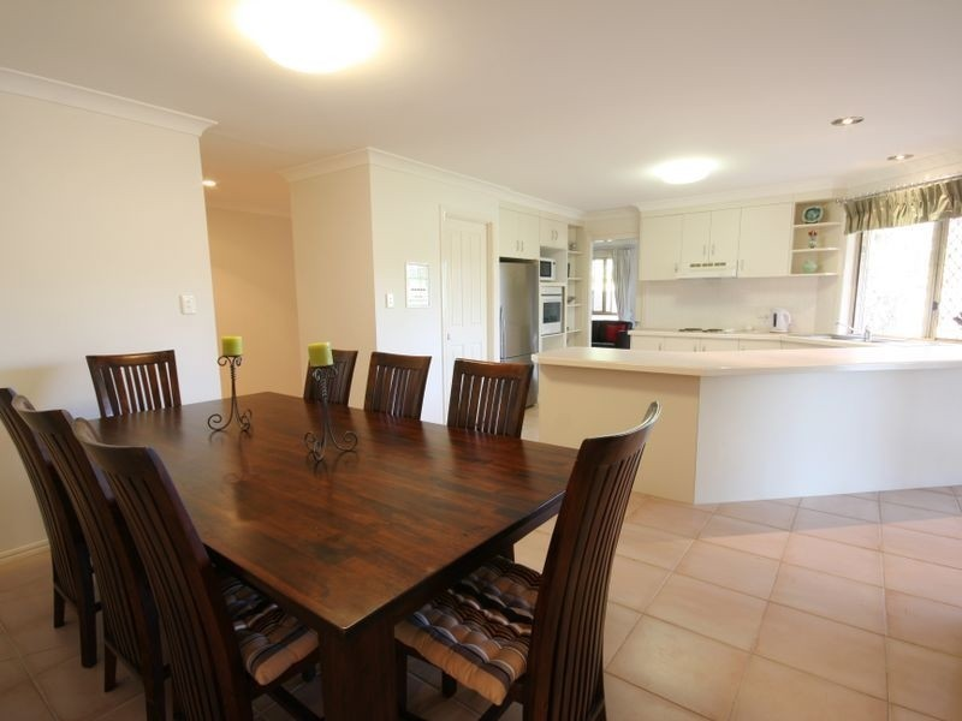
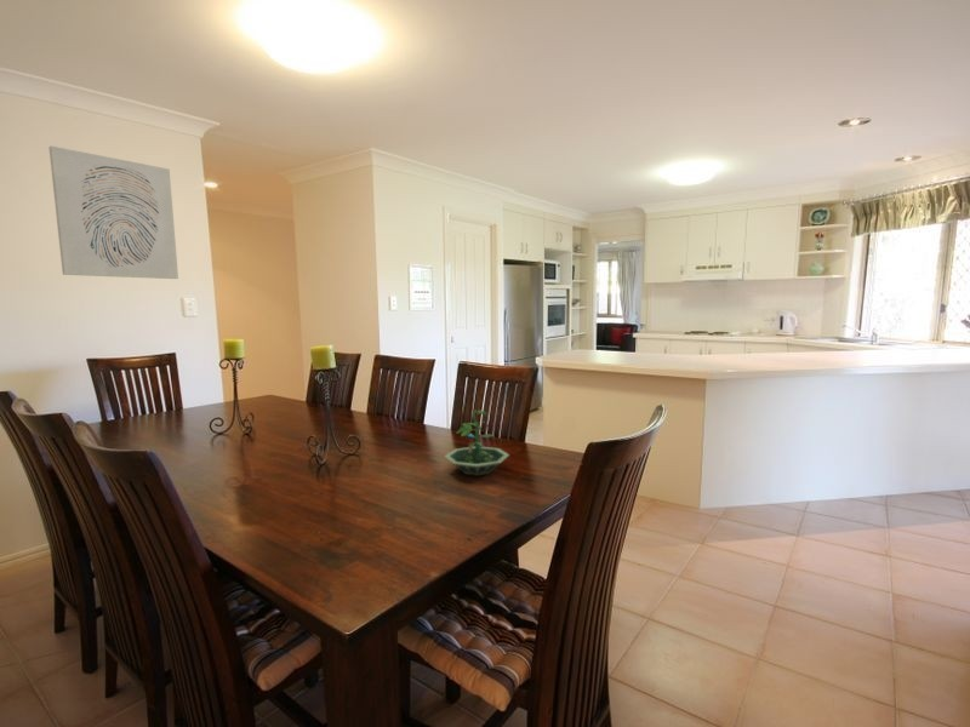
+ wall art [48,144,179,280]
+ terrarium [443,410,510,477]
